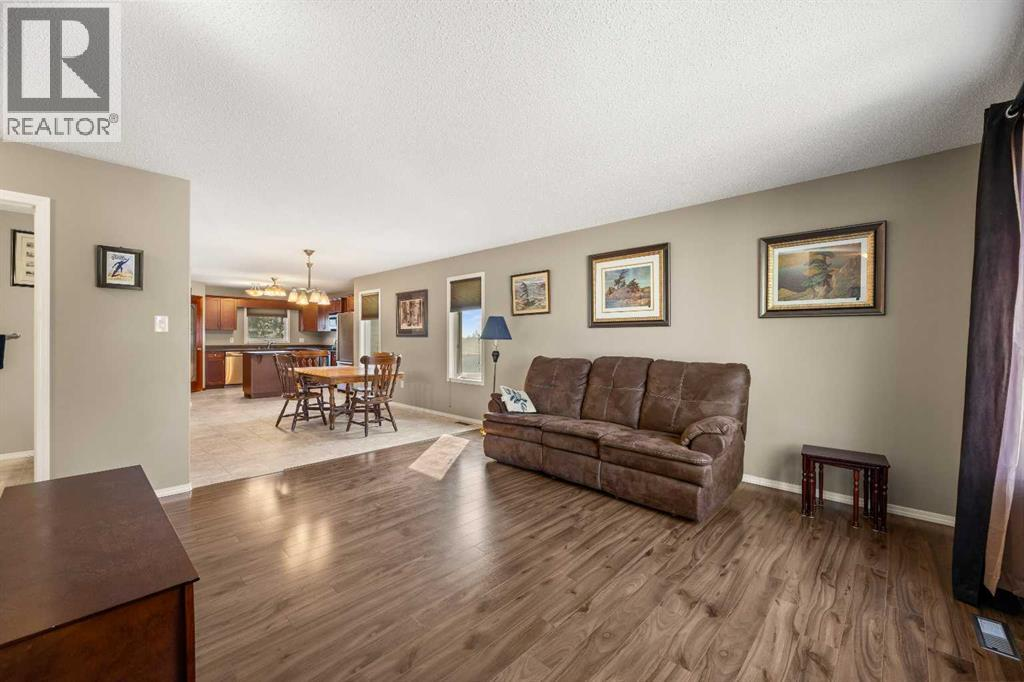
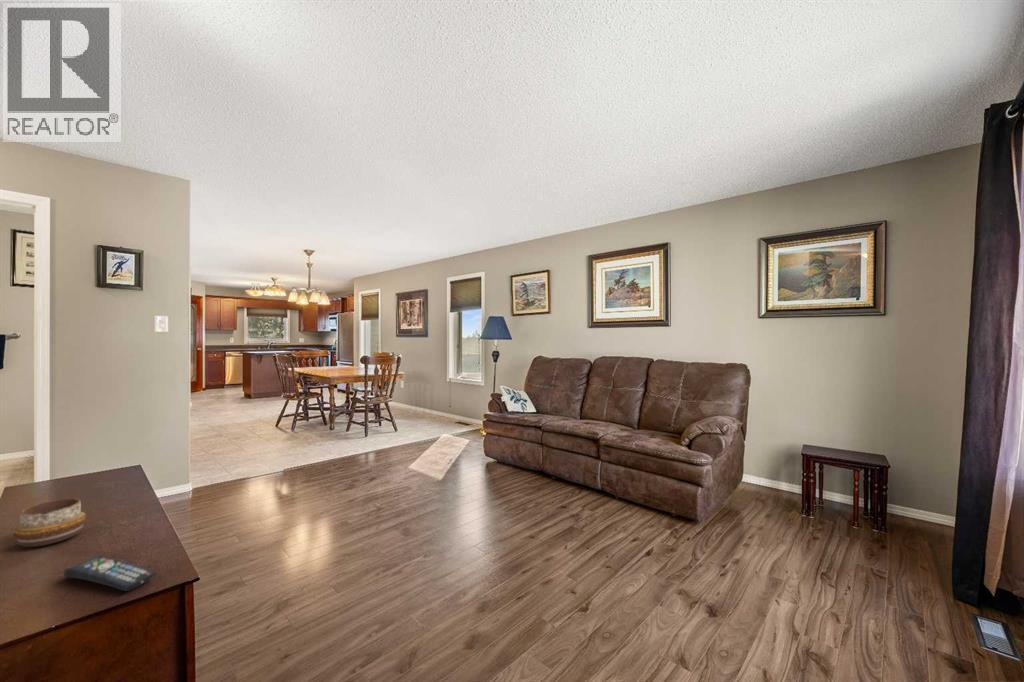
+ remote control [63,554,158,592]
+ decorative bowl [12,498,87,548]
